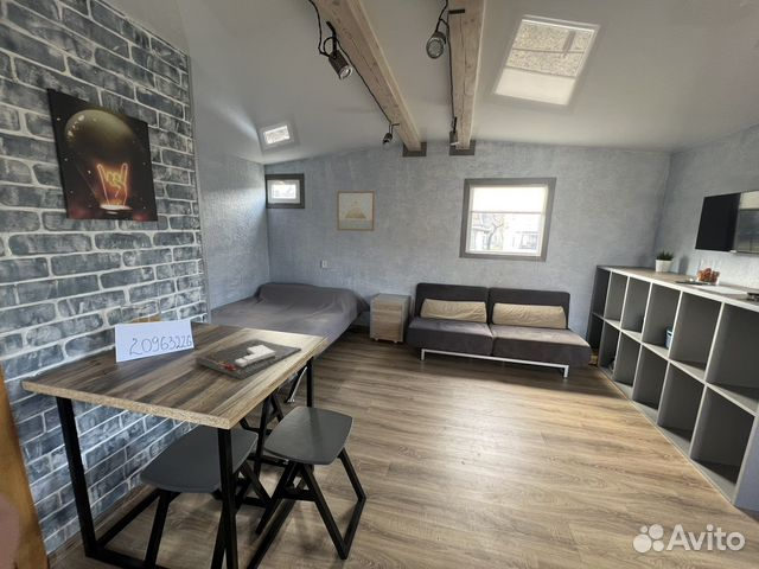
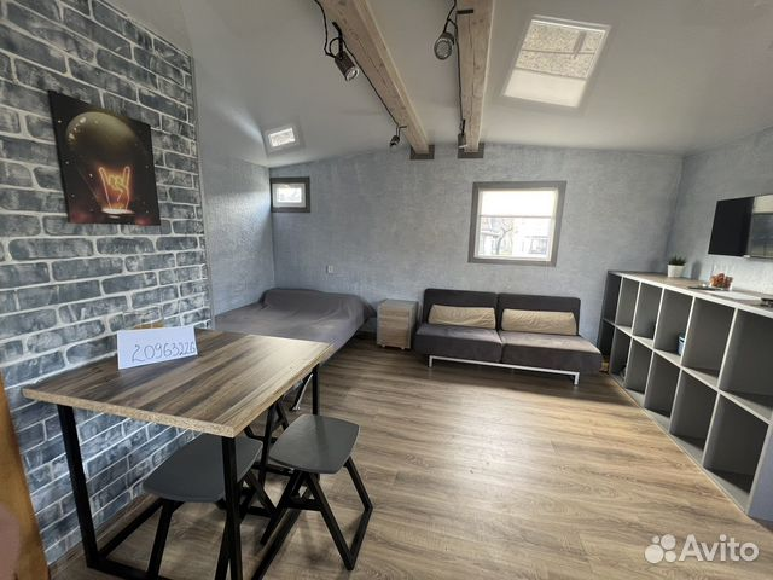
- board game [194,338,302,381]
- wall art [336,190,376,232]
